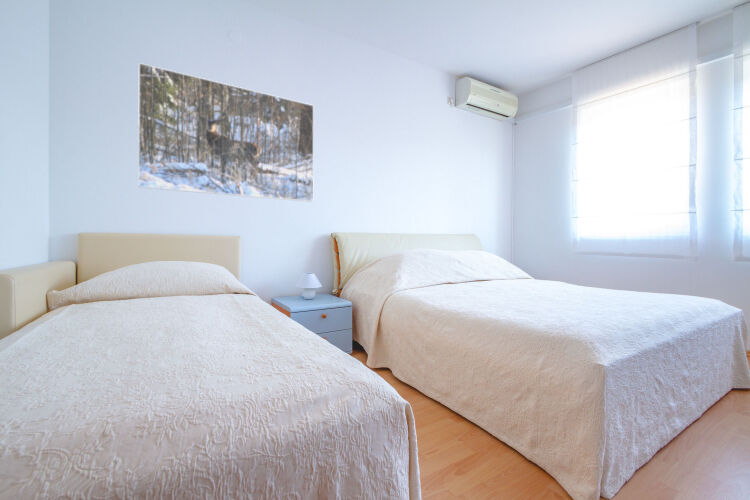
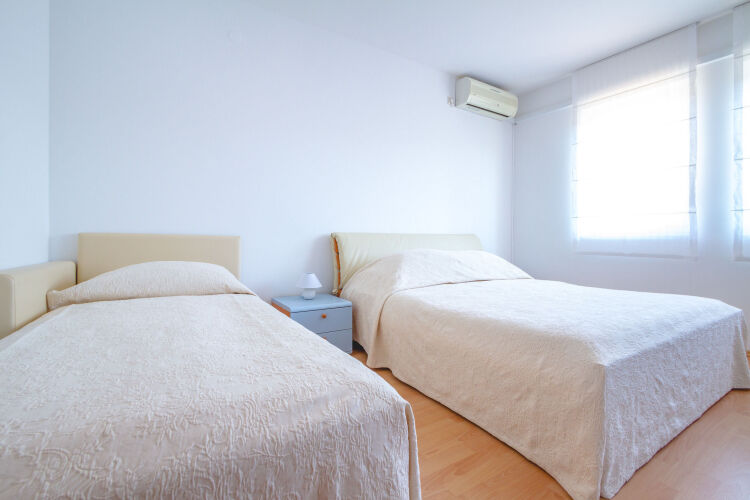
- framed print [137,62,315,203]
